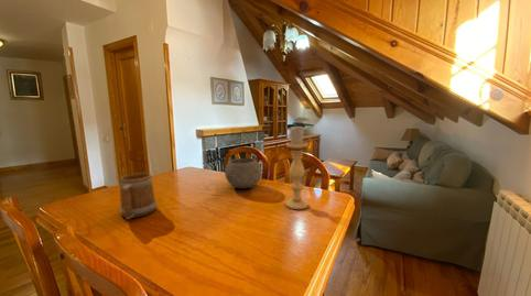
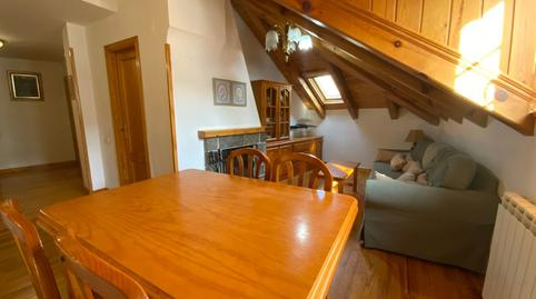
- bowl [224,157,262,189]
- candle holder [285,123,310,210]
- mug [118,172,158,220]
